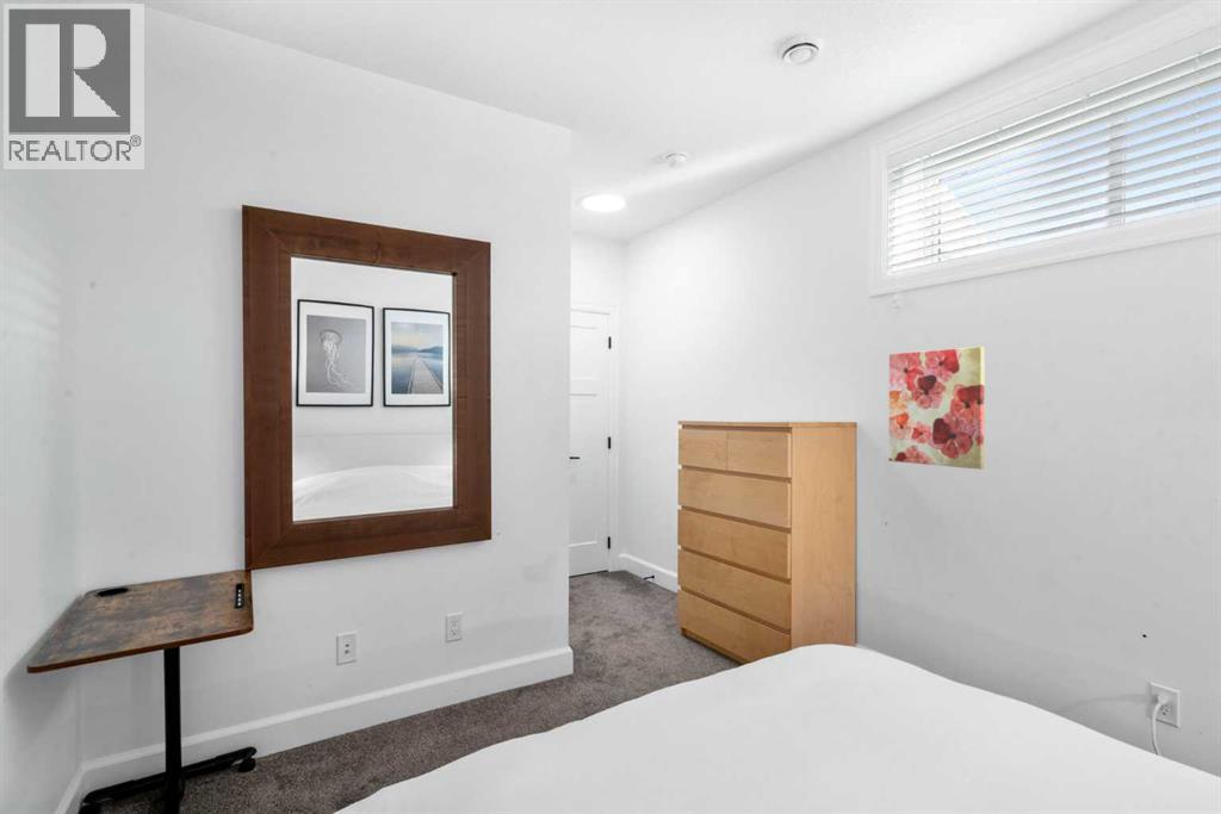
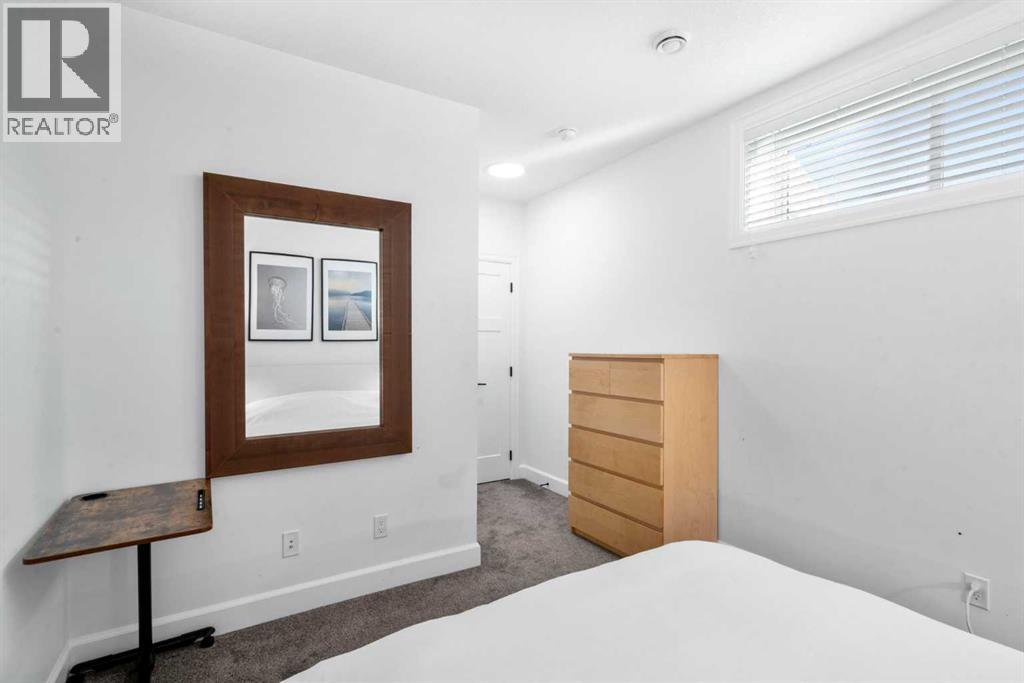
- wall art [888,346,986,471]
